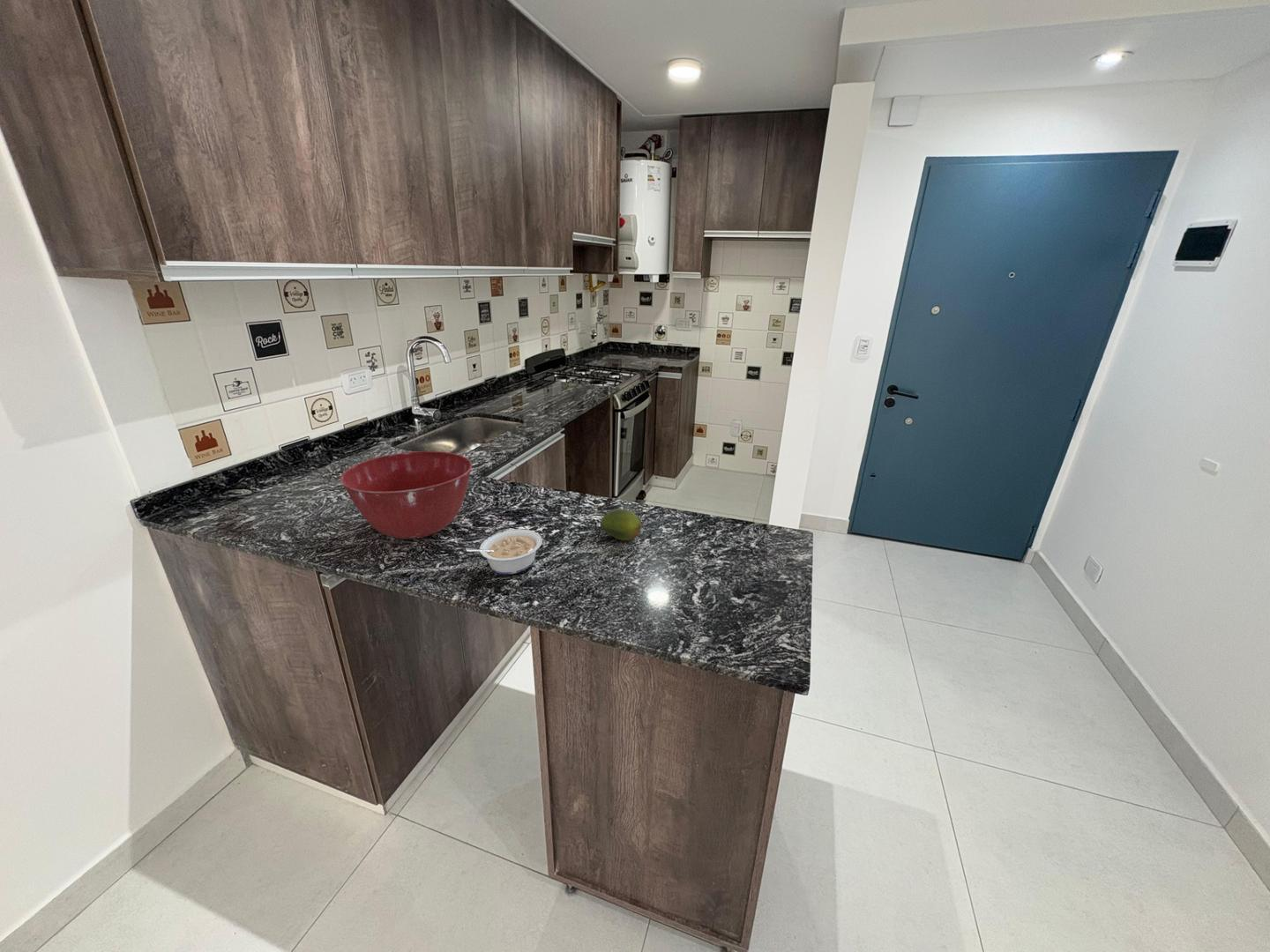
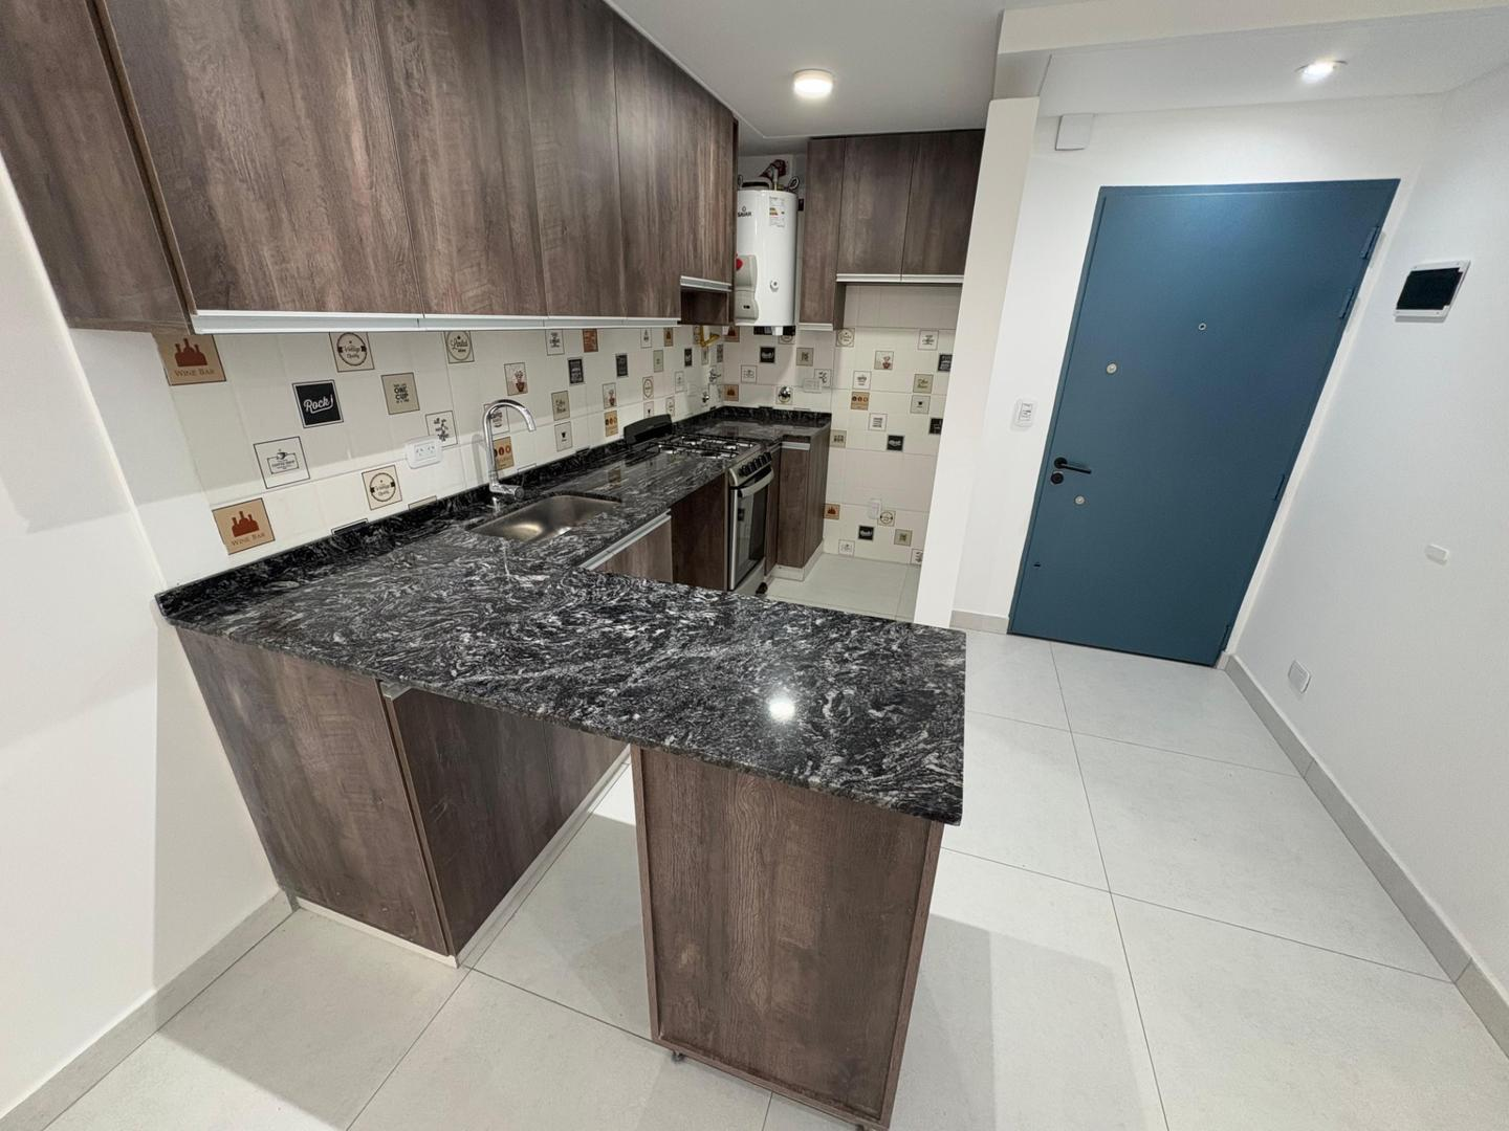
- legume [465,529,542,576]
- fruit [601,509,643,541]
- mixing bowl [340,450,473,540]
